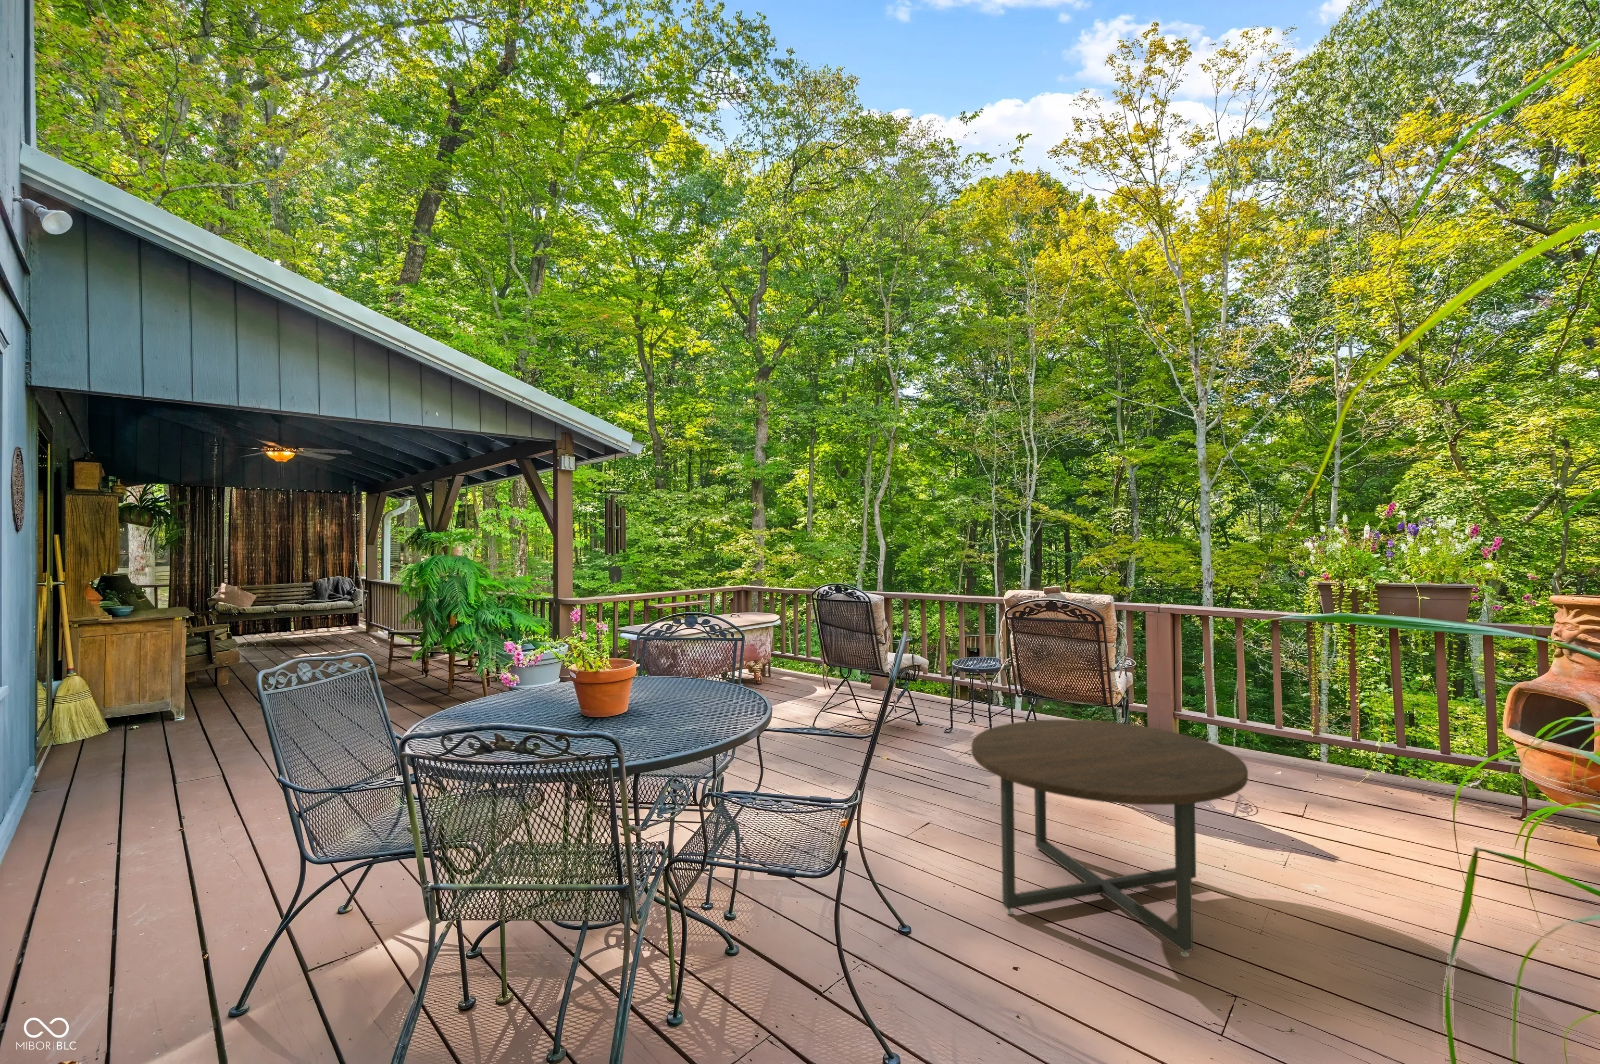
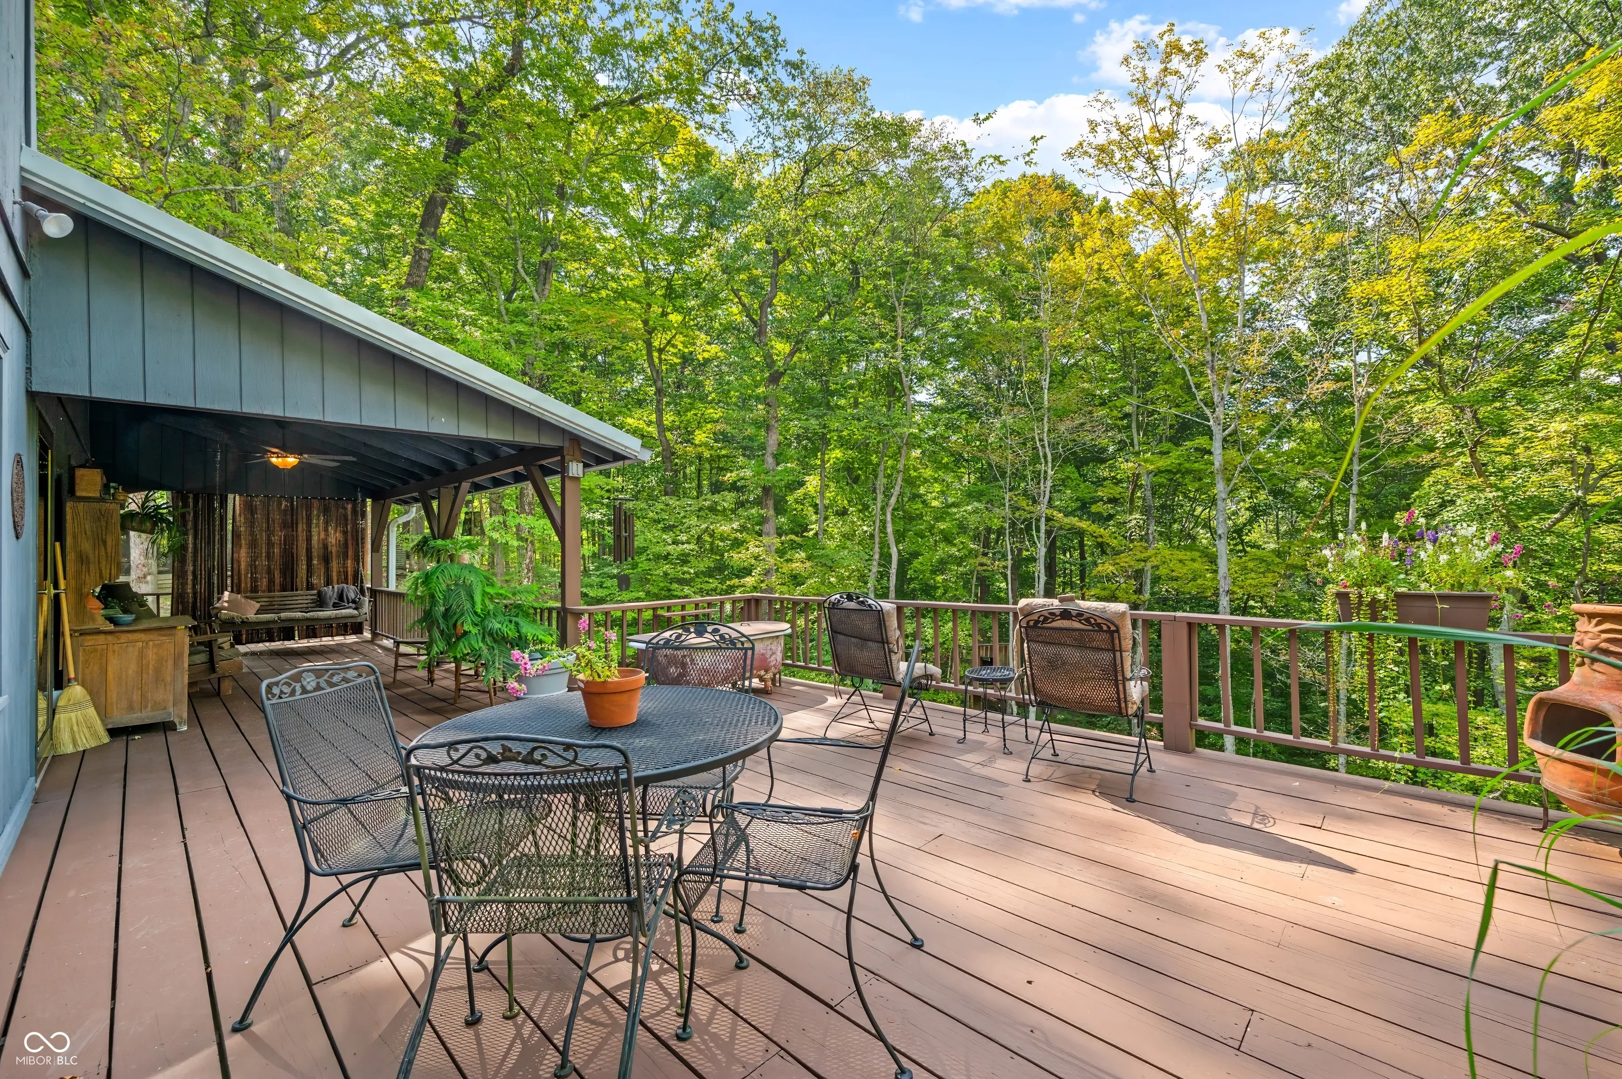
- coffee table [970,718,1248,957]
